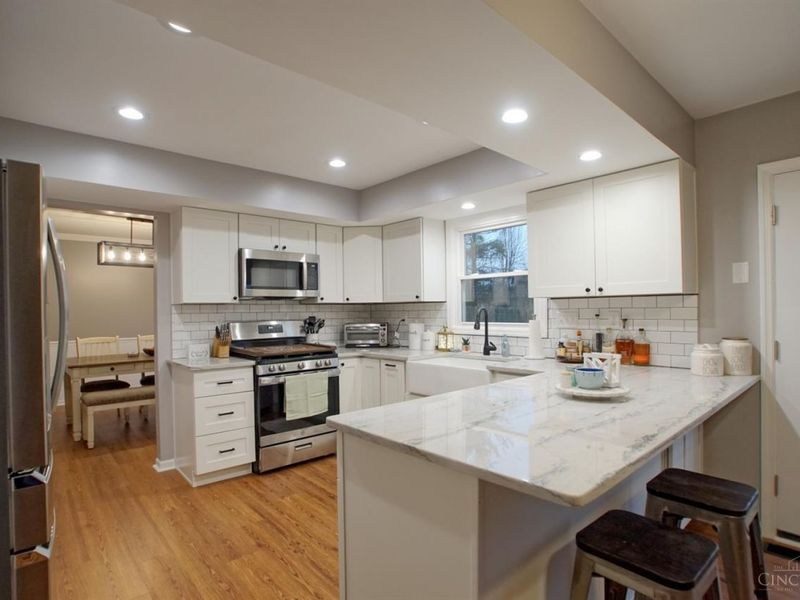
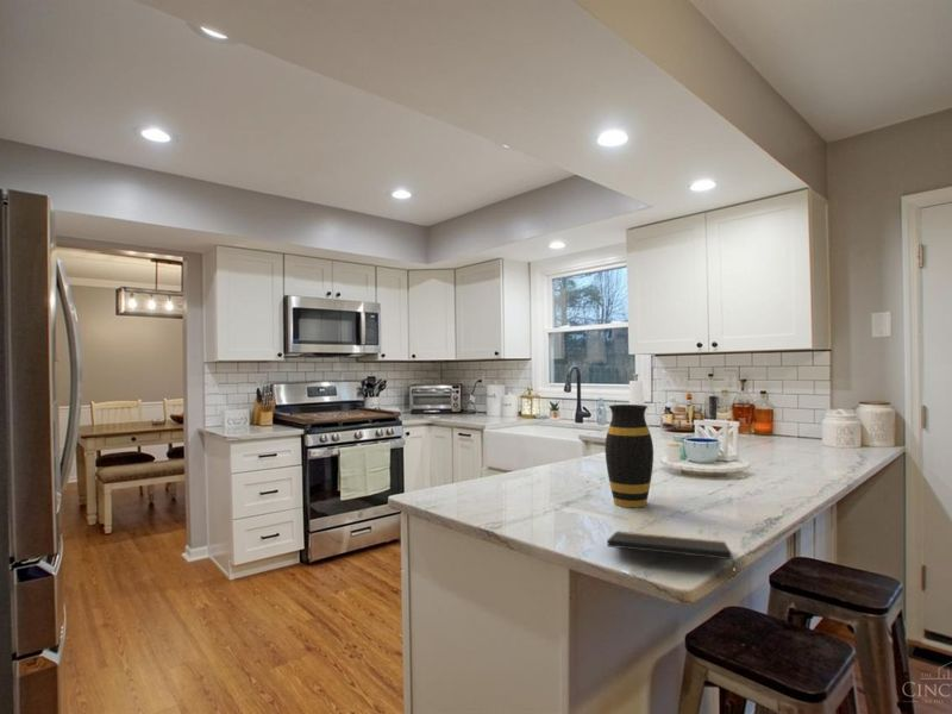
+ vase [605,403,654,508]
+ notepad [607,531,737,576]
